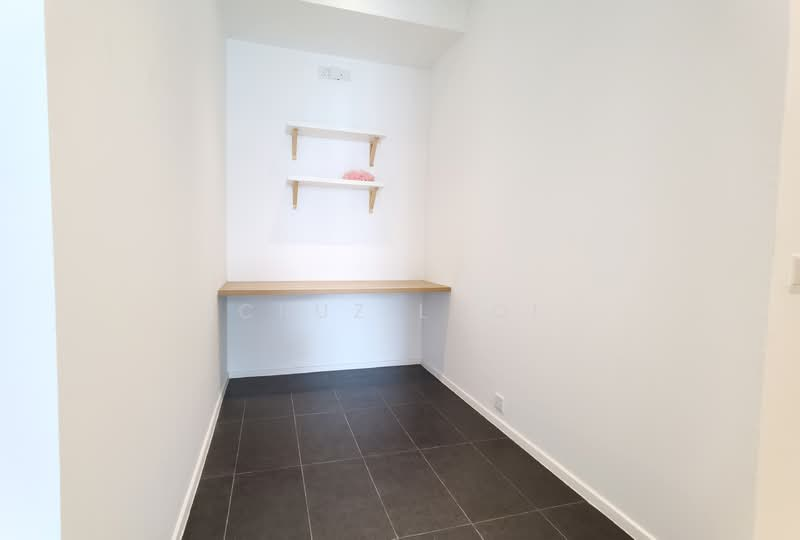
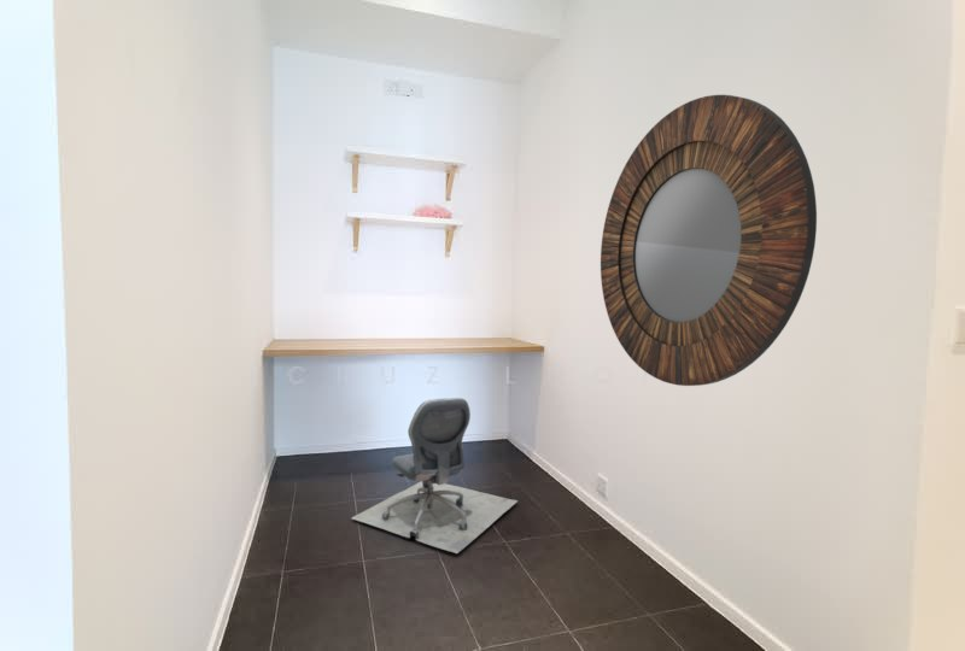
+ office chair [351,397,519,555]
+ home mirror [600,94,818,387]
